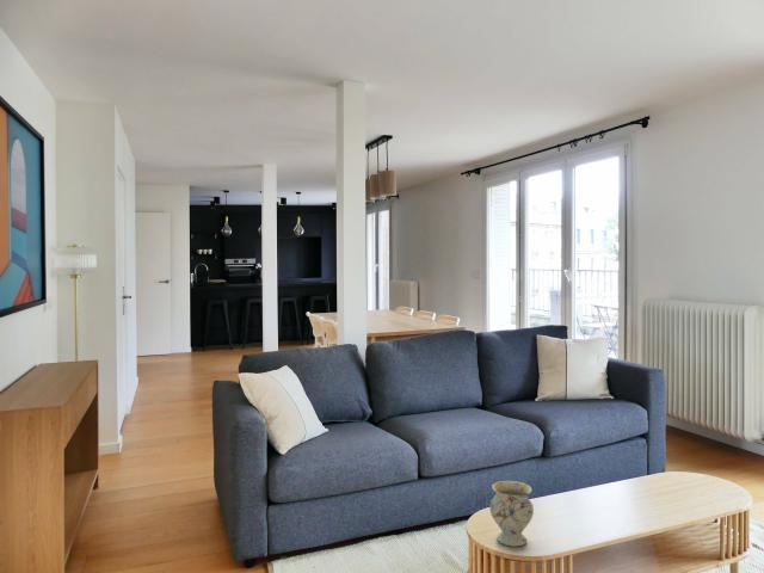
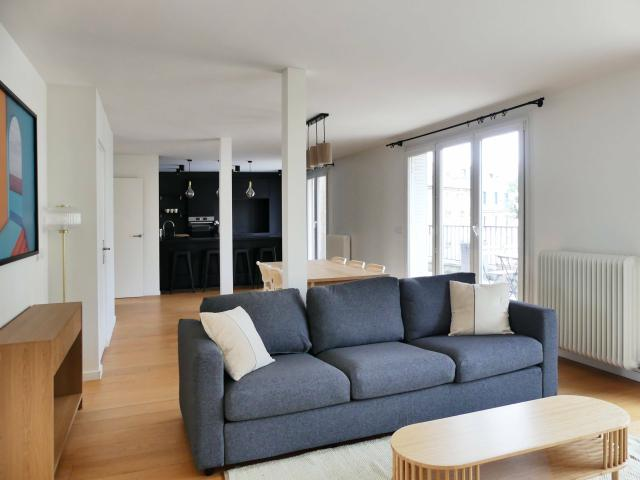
- vase [489,480,535,548]
